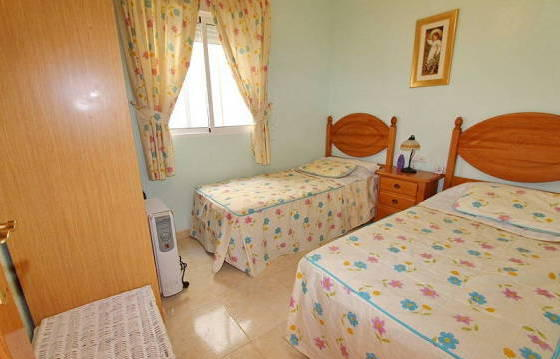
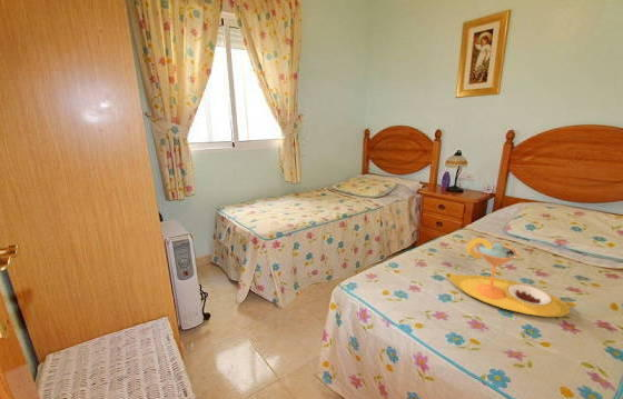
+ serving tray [447,237,571,318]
